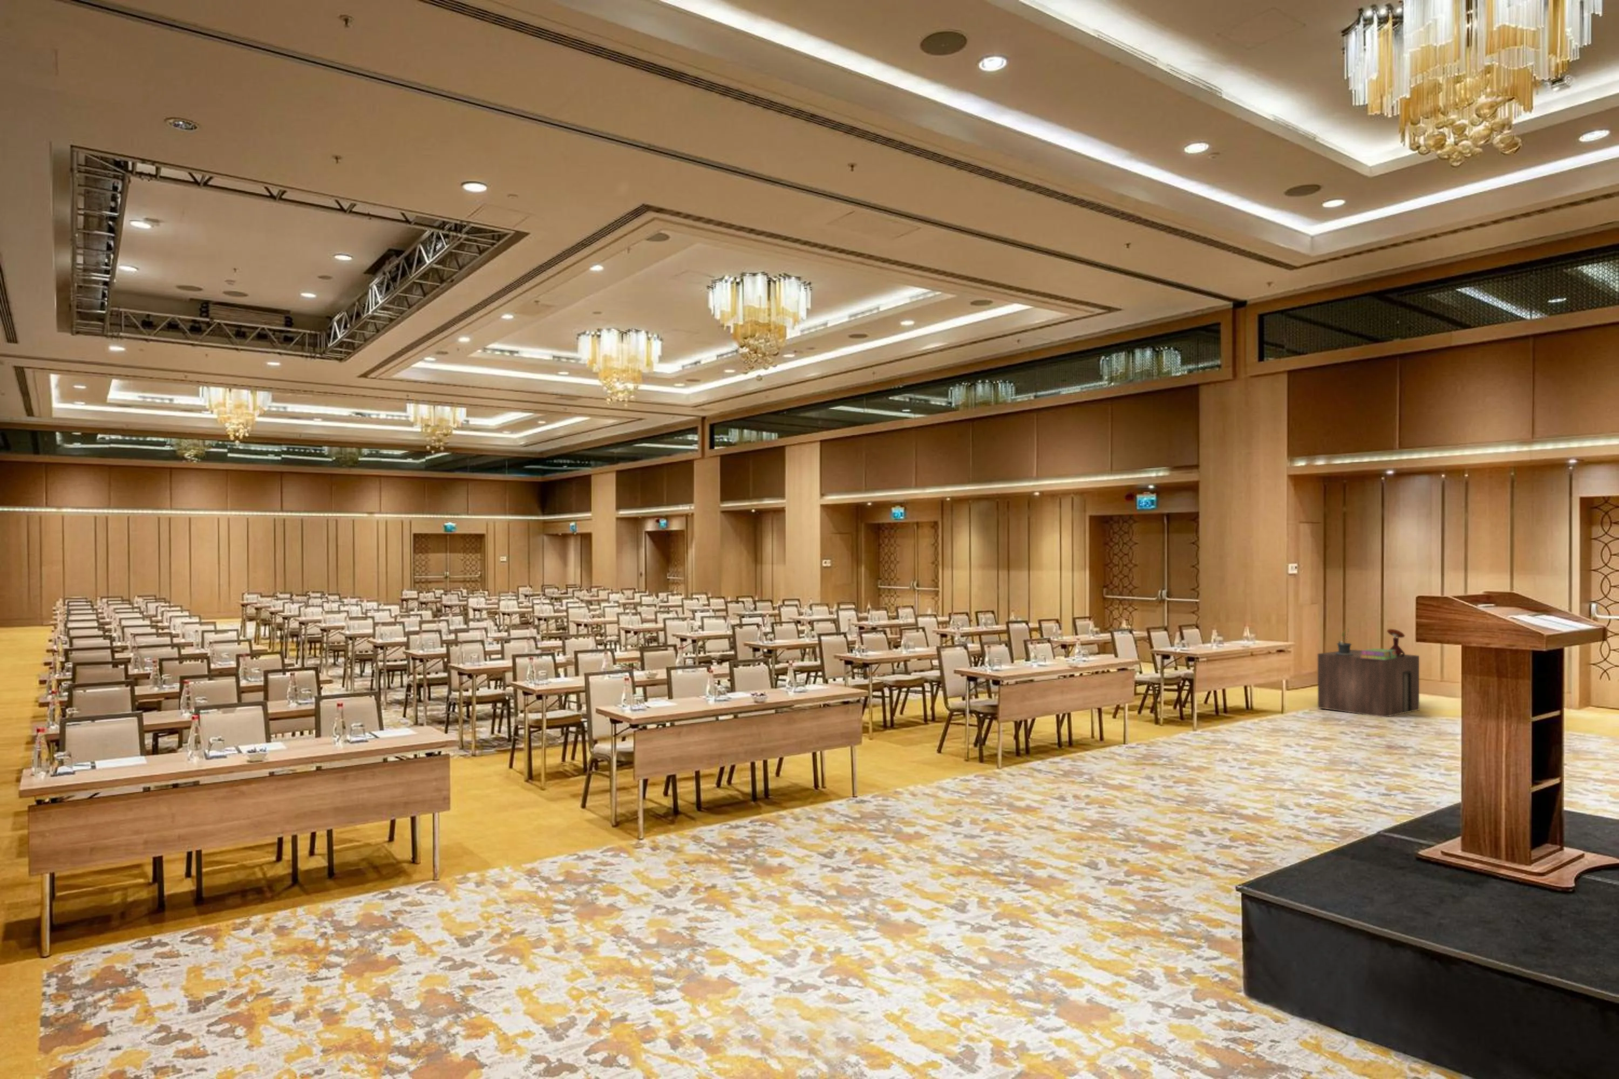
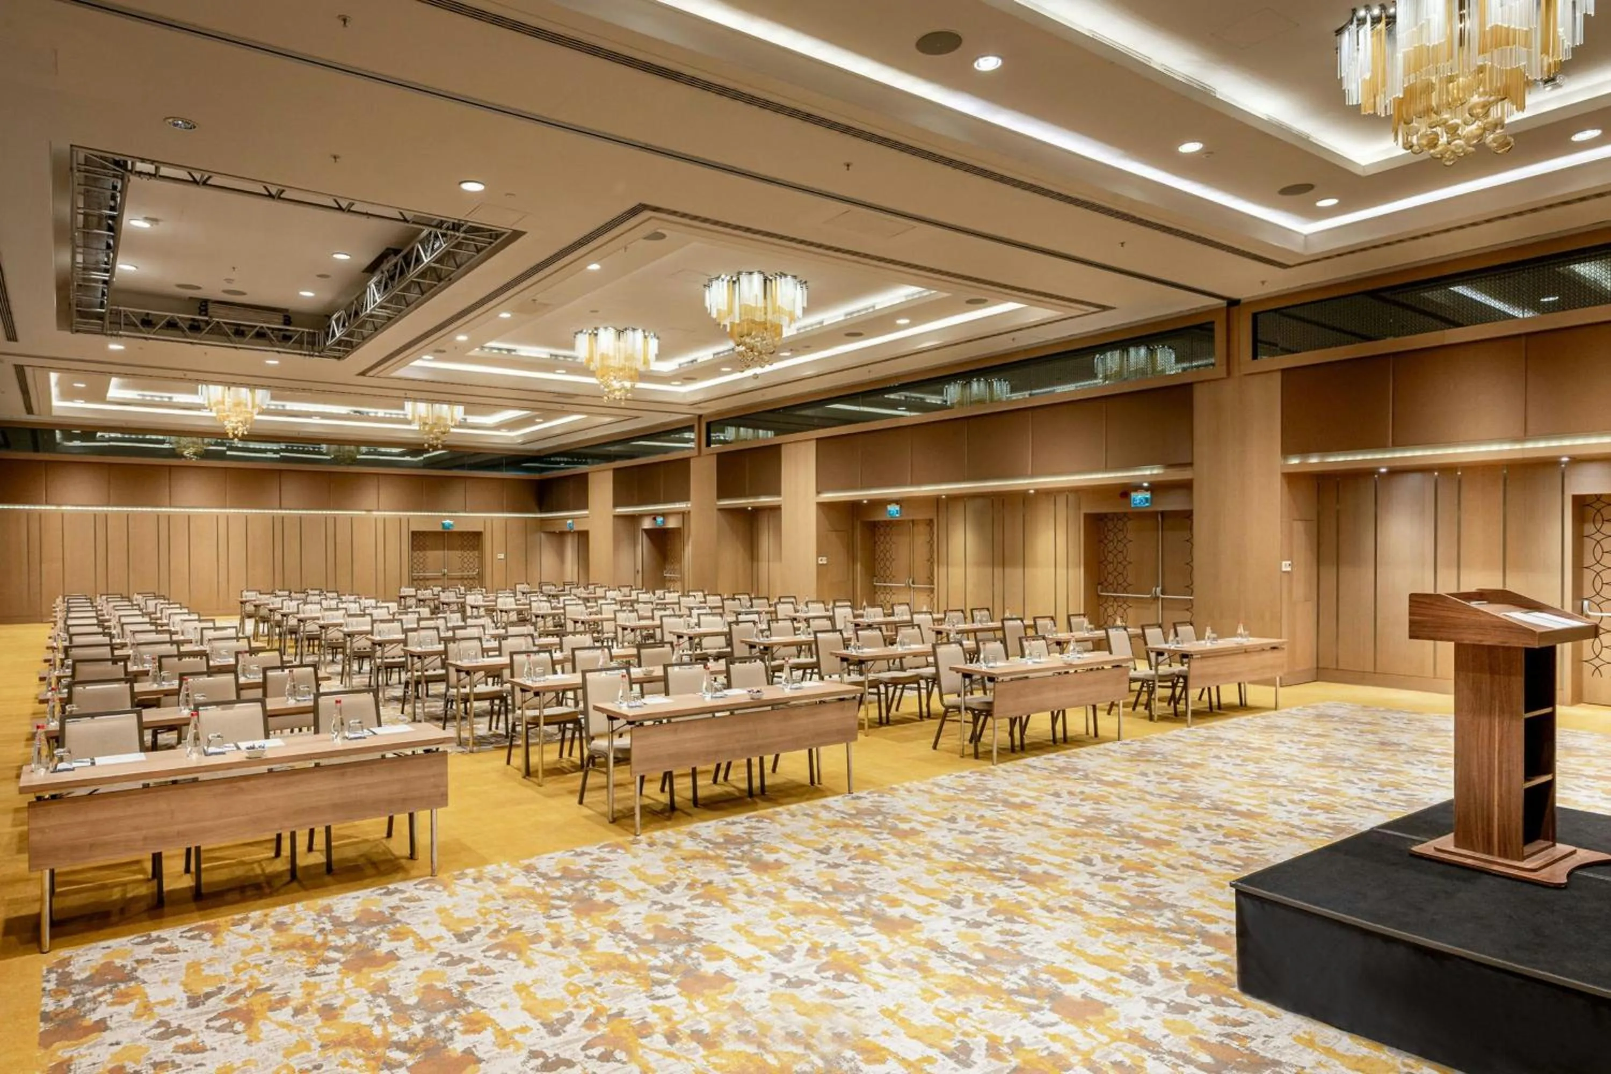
- mushroom [1387,629,1406,656]
- stack of books [1360,648,1397,660]
- potted plant [1336,627,1353,656]
- storage cabinet [1318,649,1420,718]
